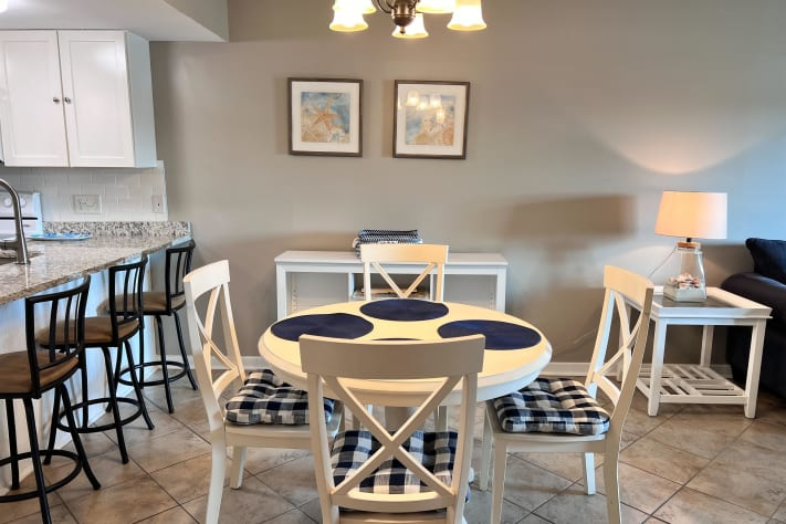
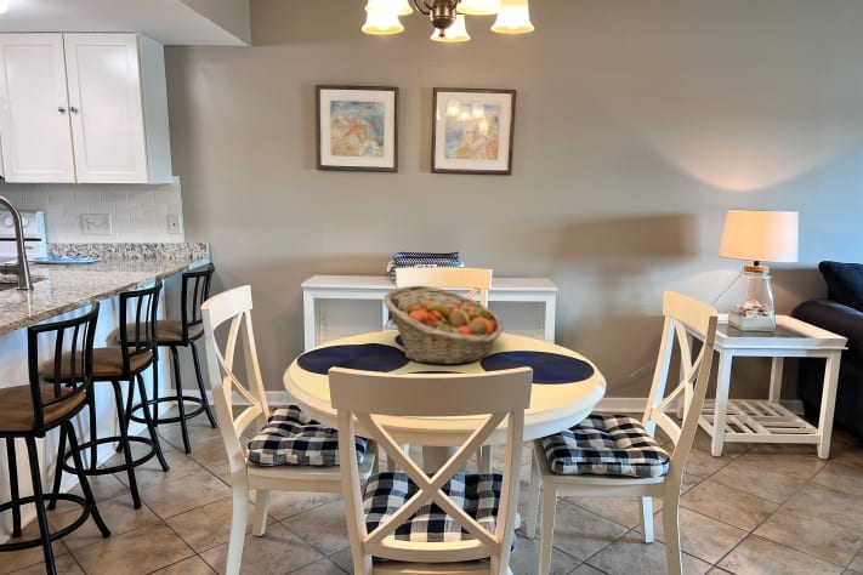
+ fruit basket [382,284,505,365]
